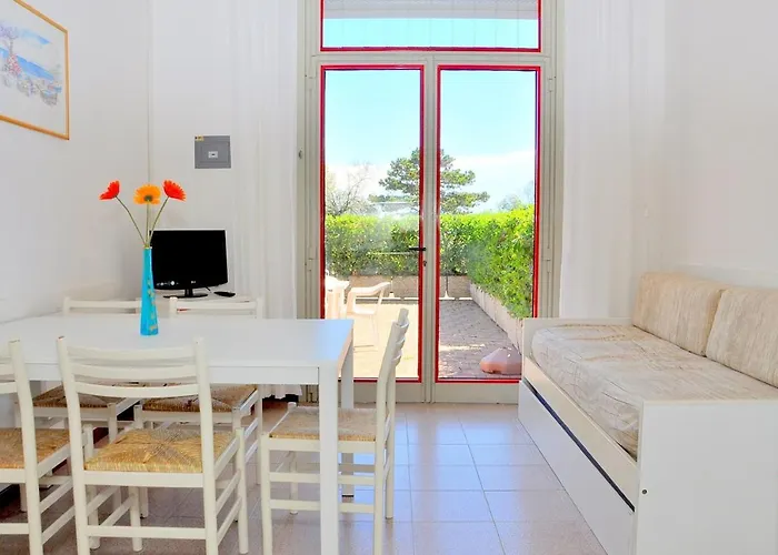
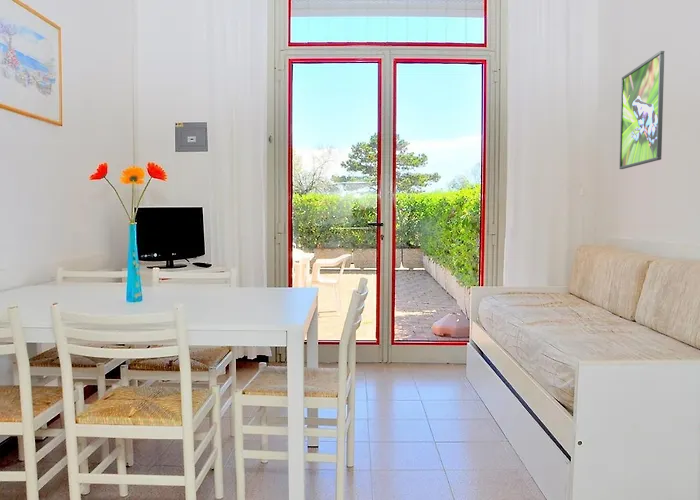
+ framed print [619,50,665,170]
